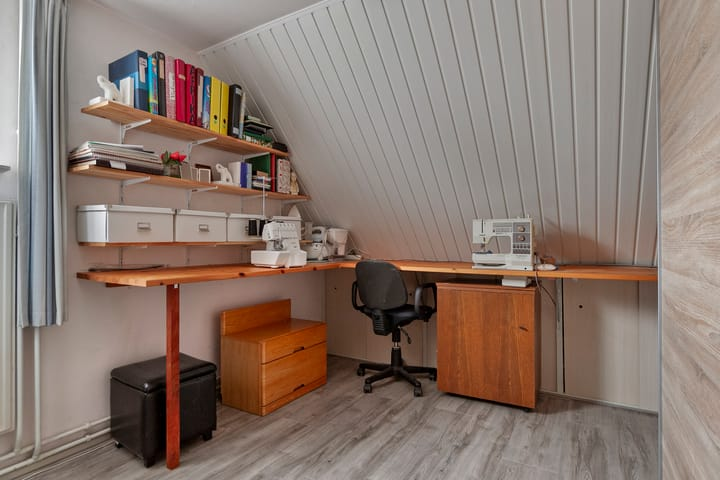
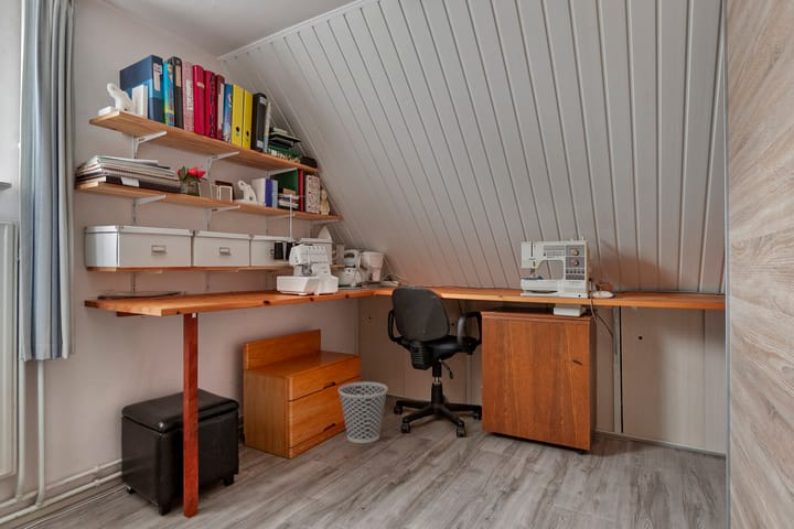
+ wastebasket [337,380,389,444]
